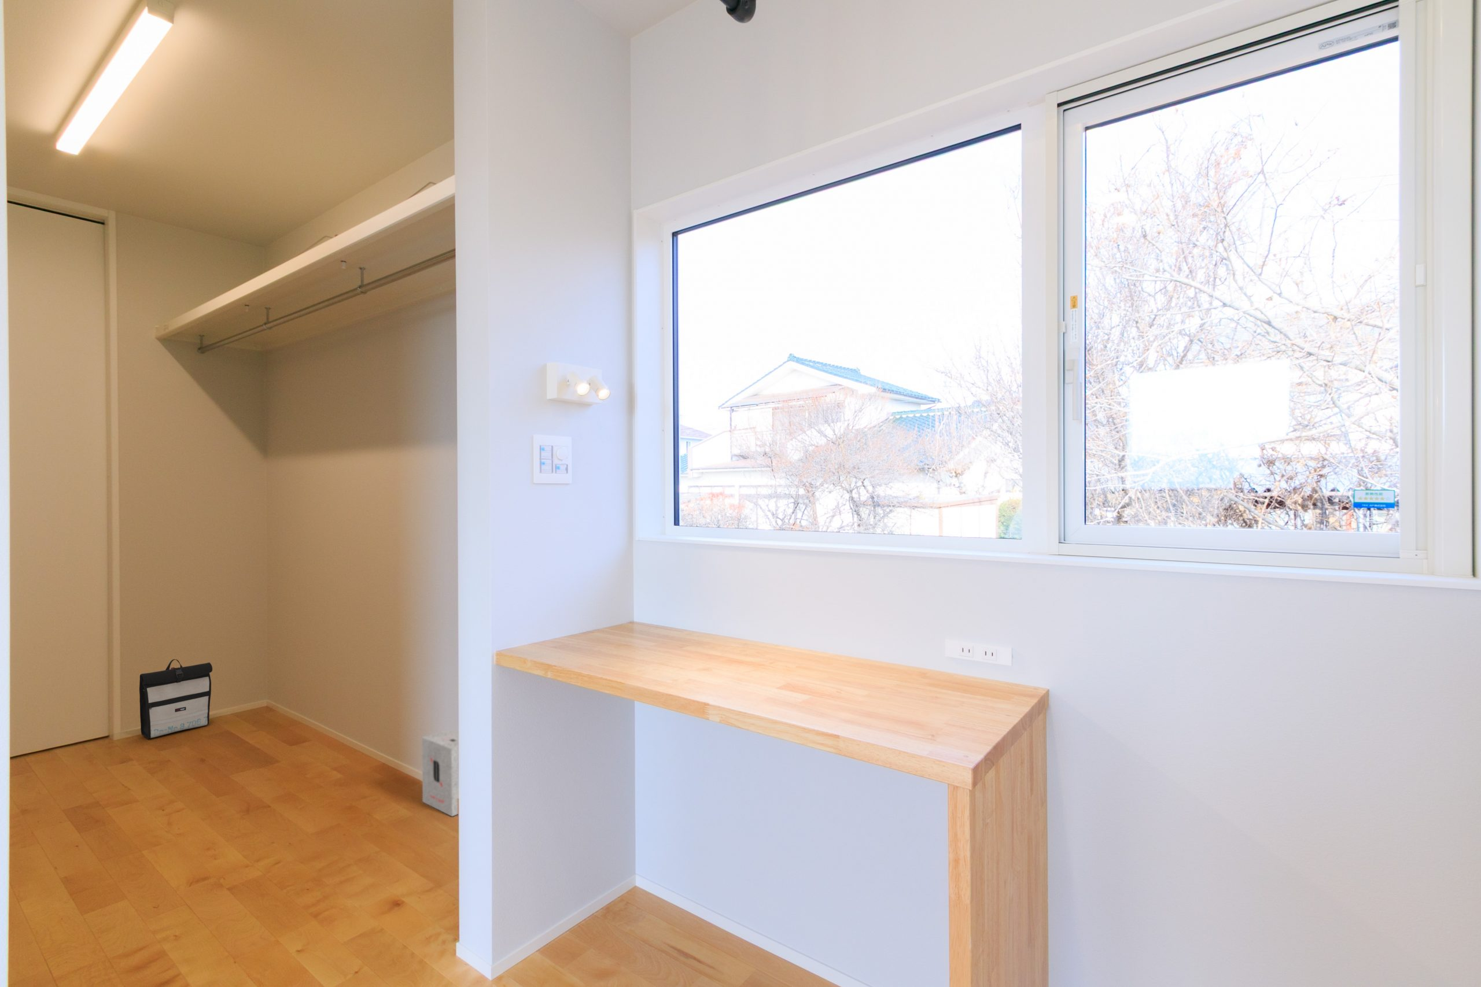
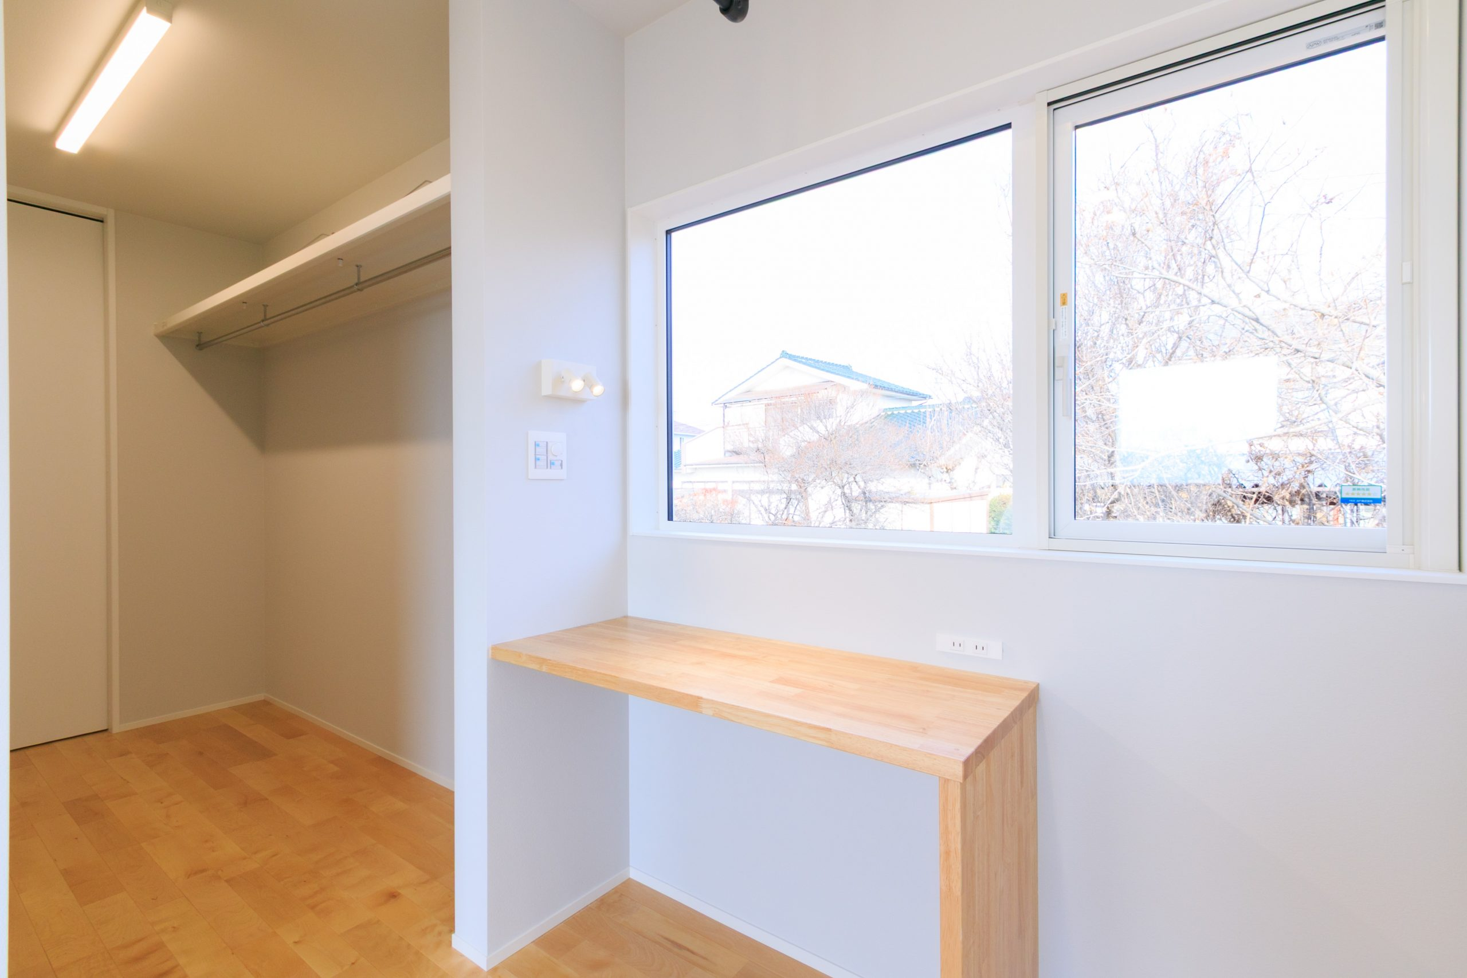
- cardboard box [421,729,458,817]
- backpack [139,659,213,739]
